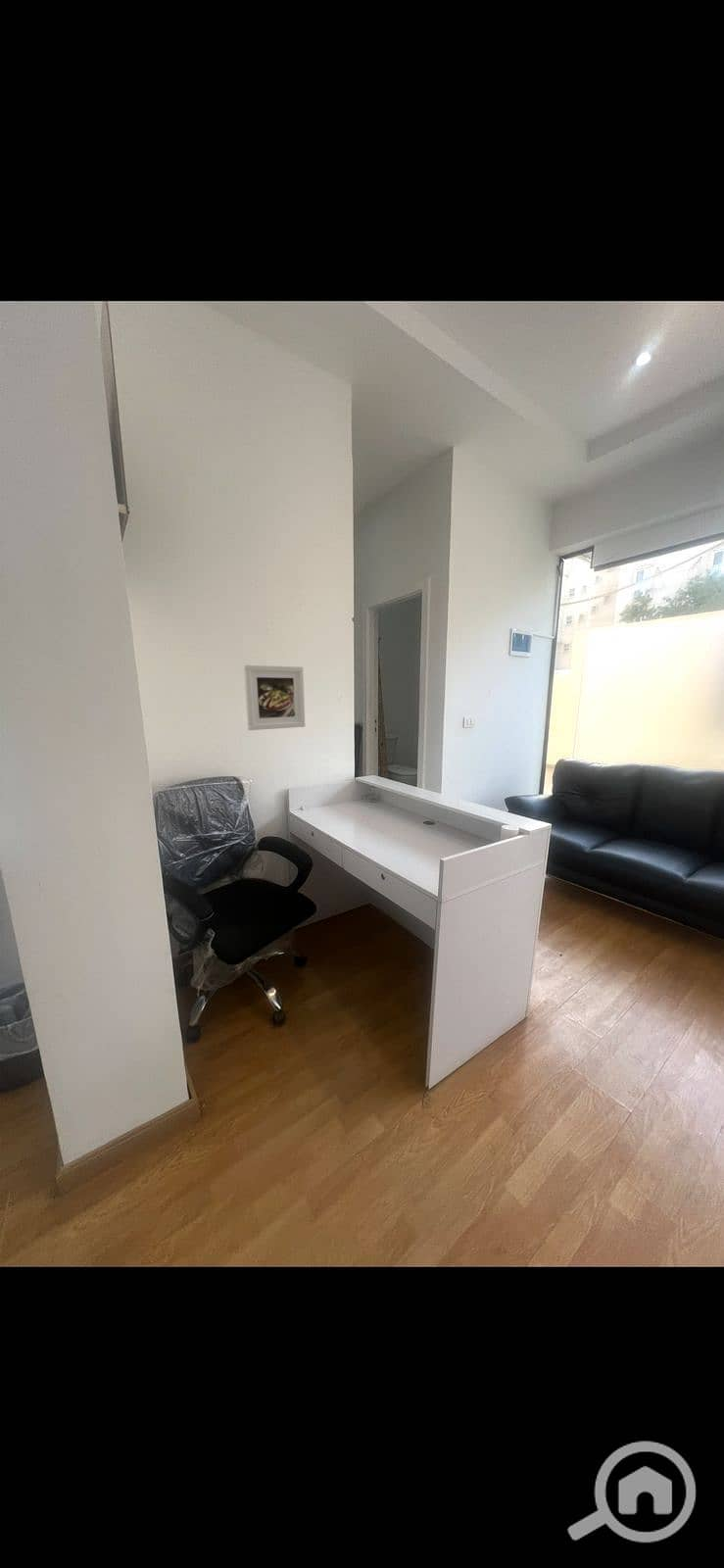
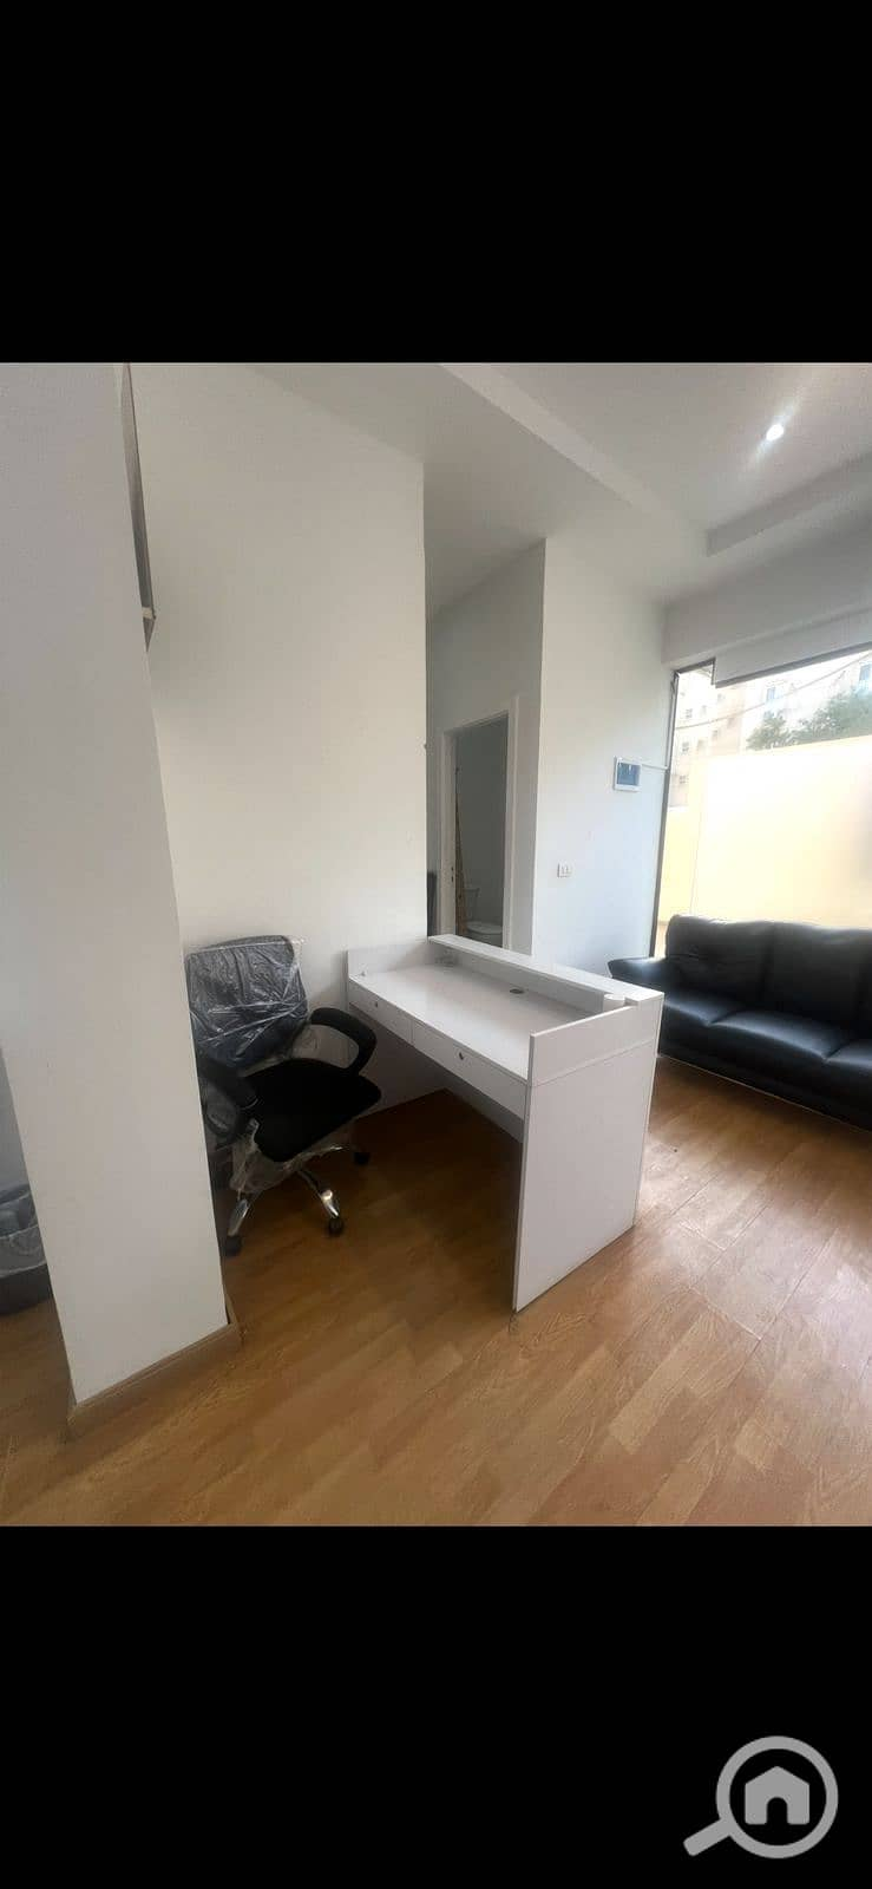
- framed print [243,663,306,731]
